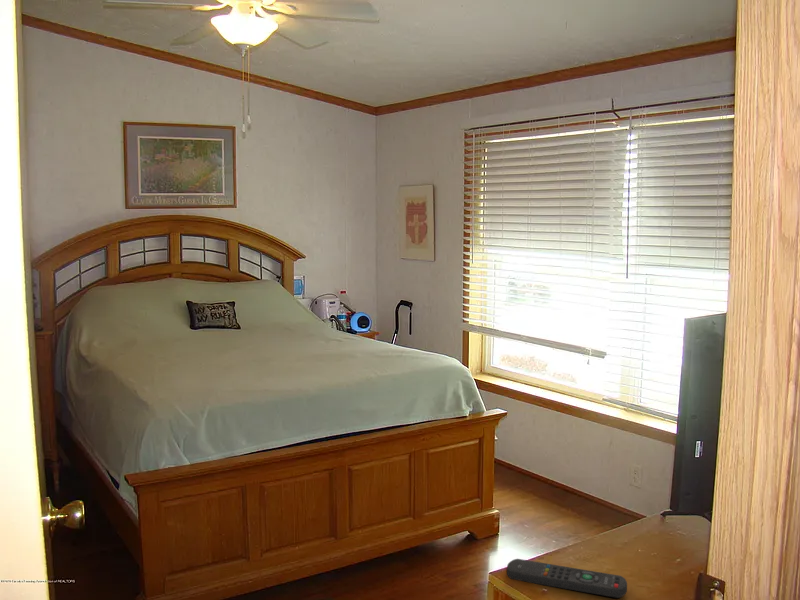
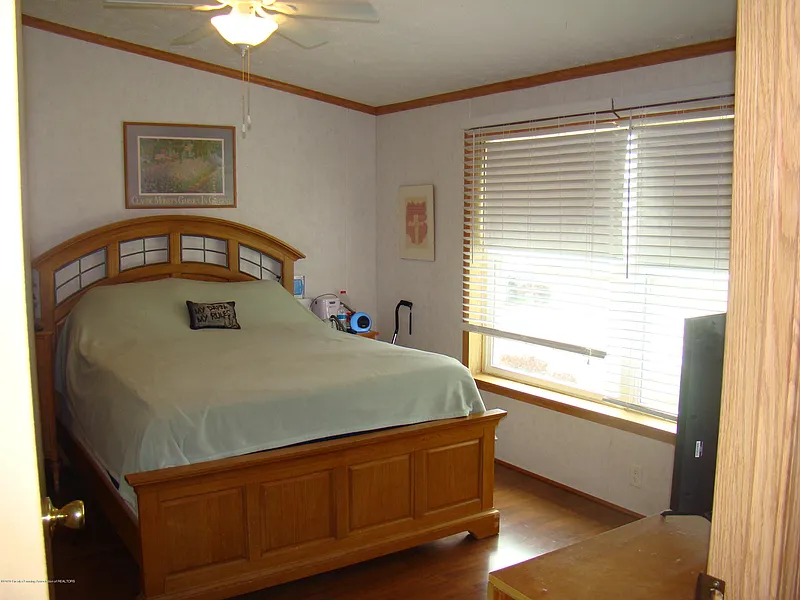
- remote control [506,558,628,599]
